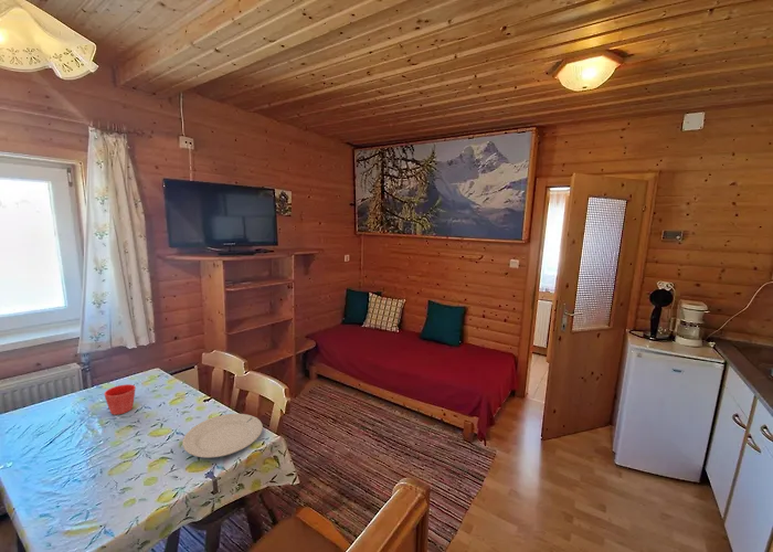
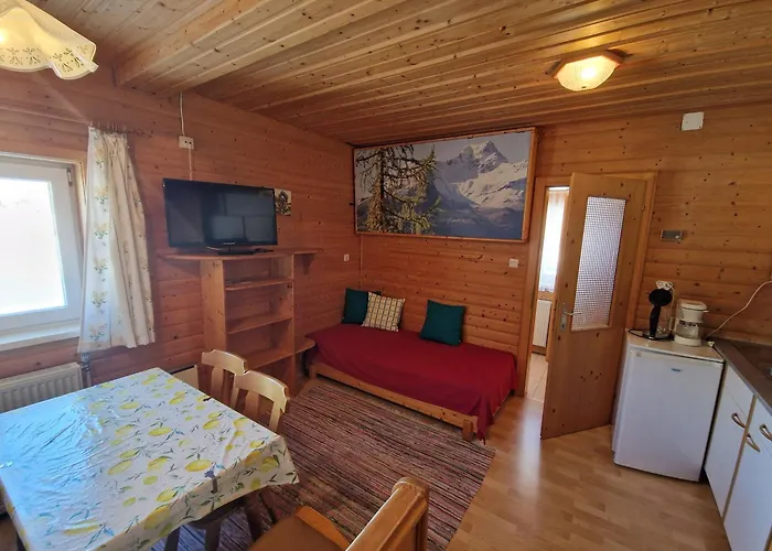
- flower pot [104,383,137,416]
- chinaware [181,413,264,458]
